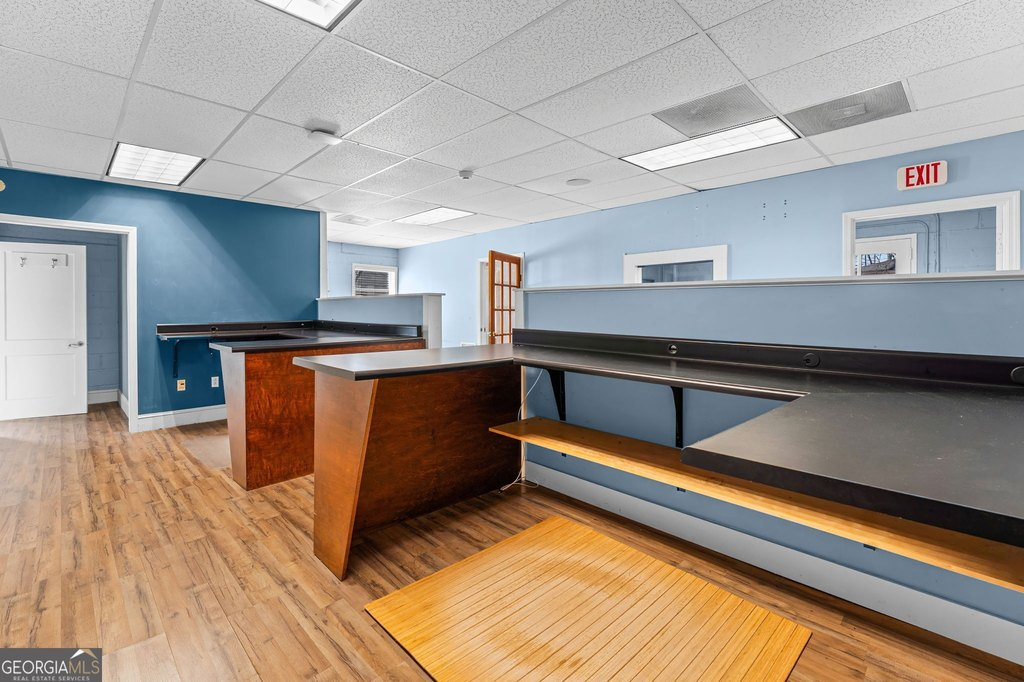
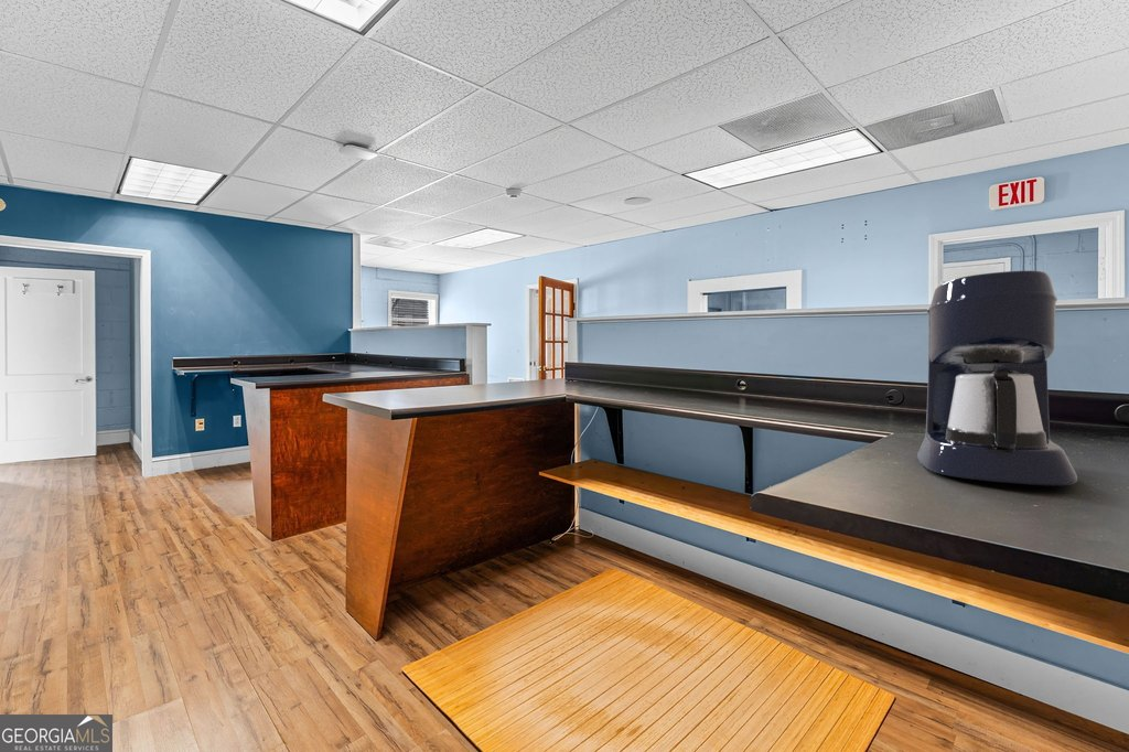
+ coffee maker [916,269,1078,486]
